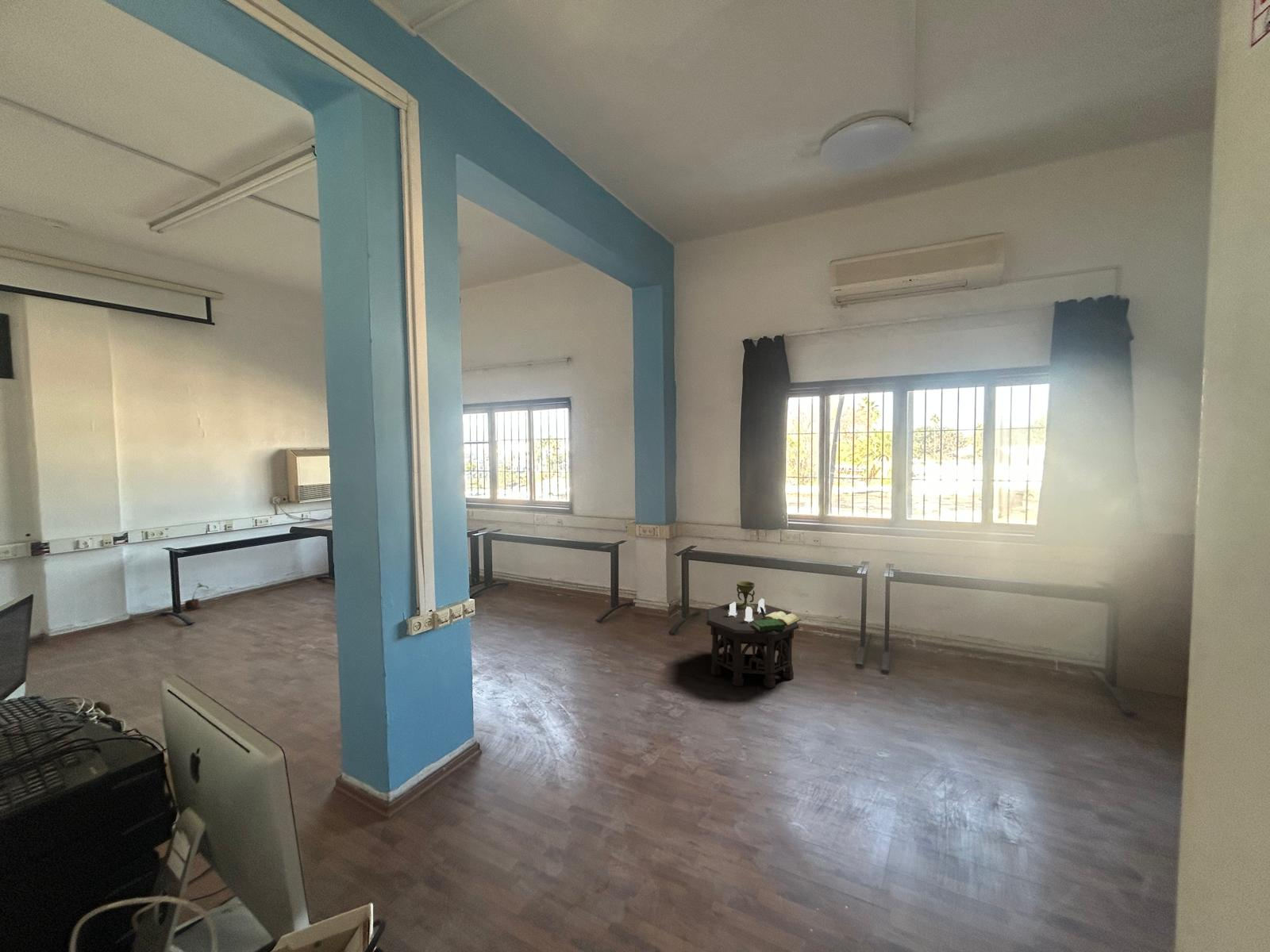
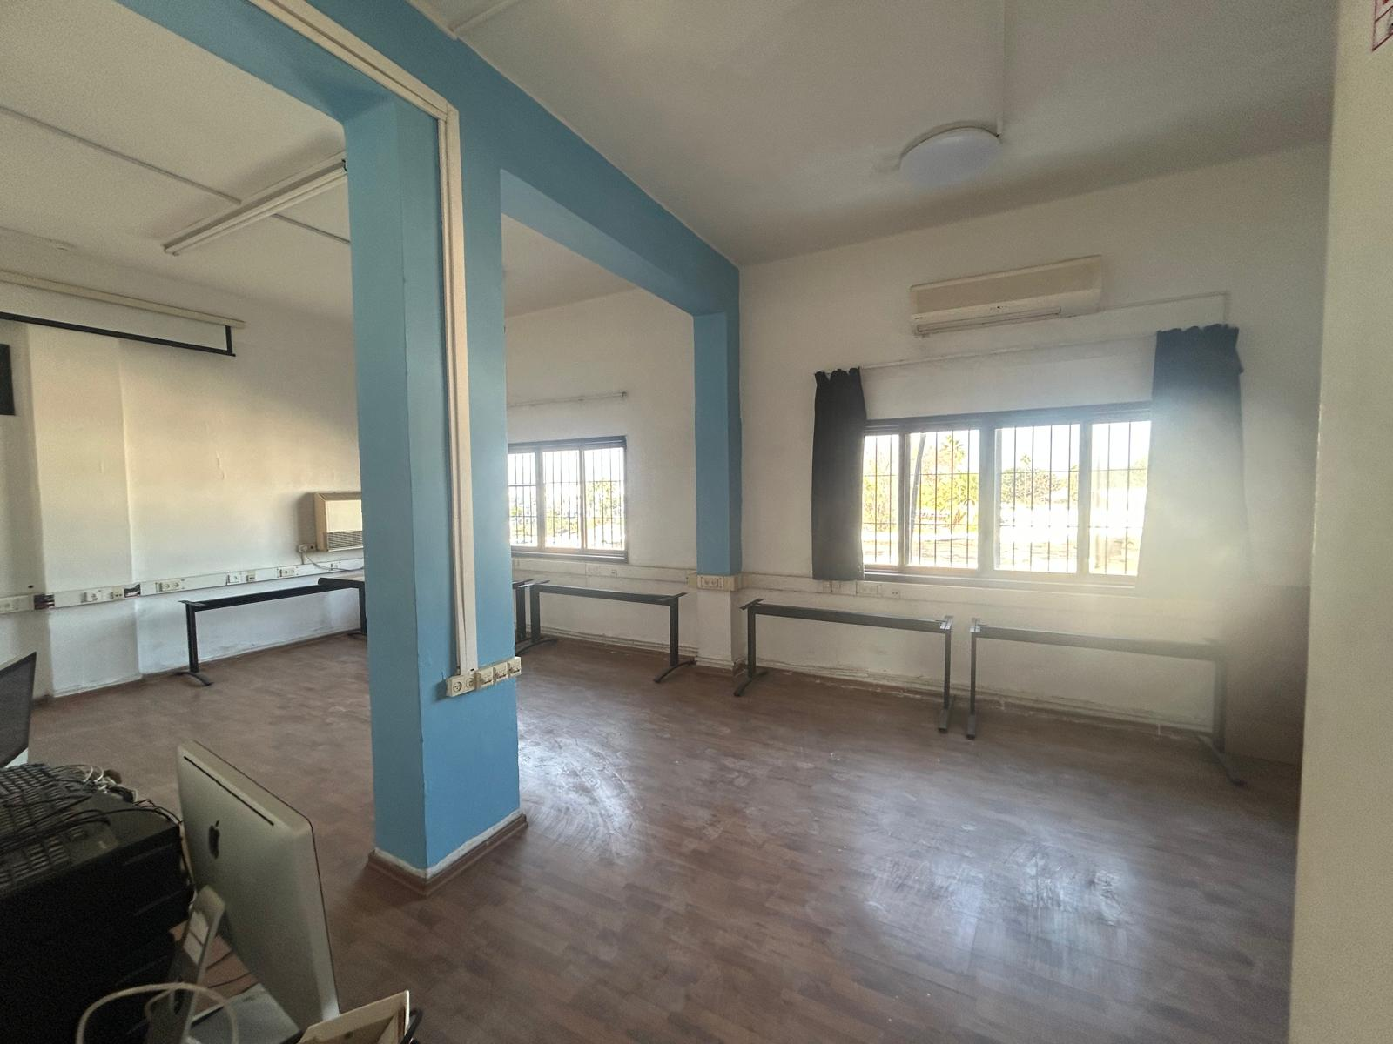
- potted plant [183,582,210,612]
- side table [706,581,802,689]
